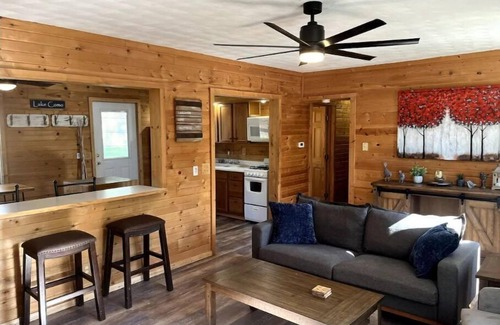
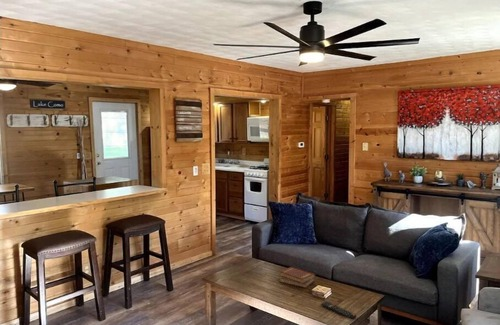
+ book set [278,266,316,289]
+ remote control [320,300,358,320]
